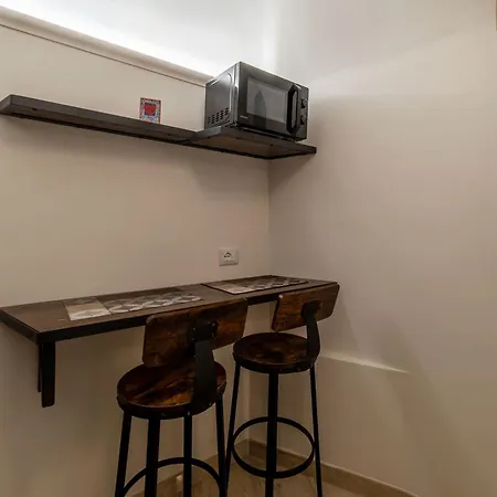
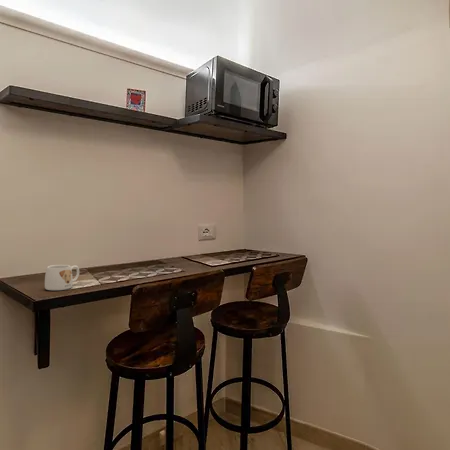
+ mug [44,264,80,291]
